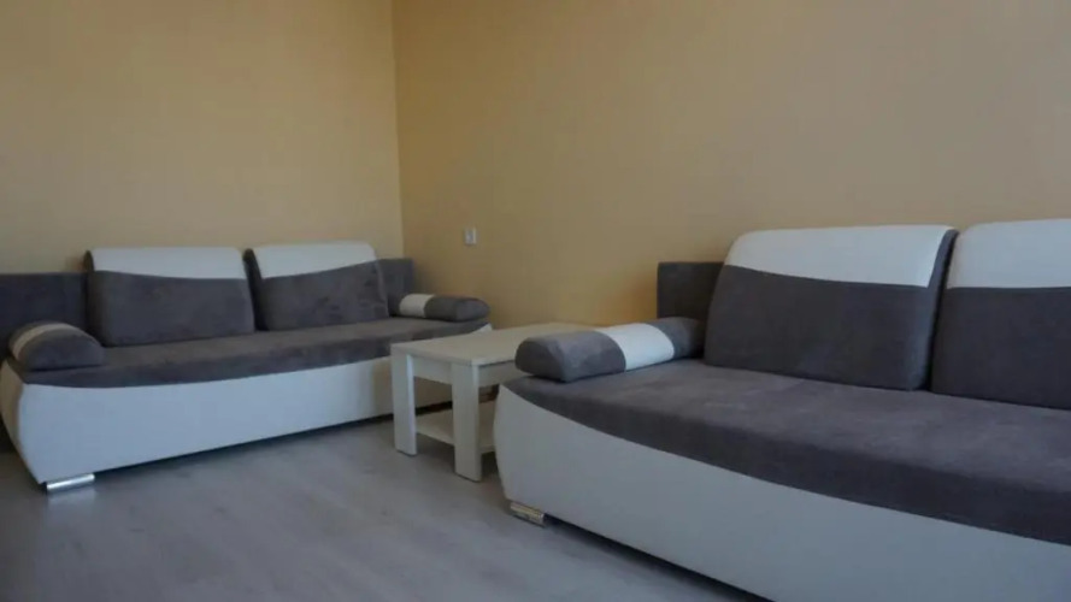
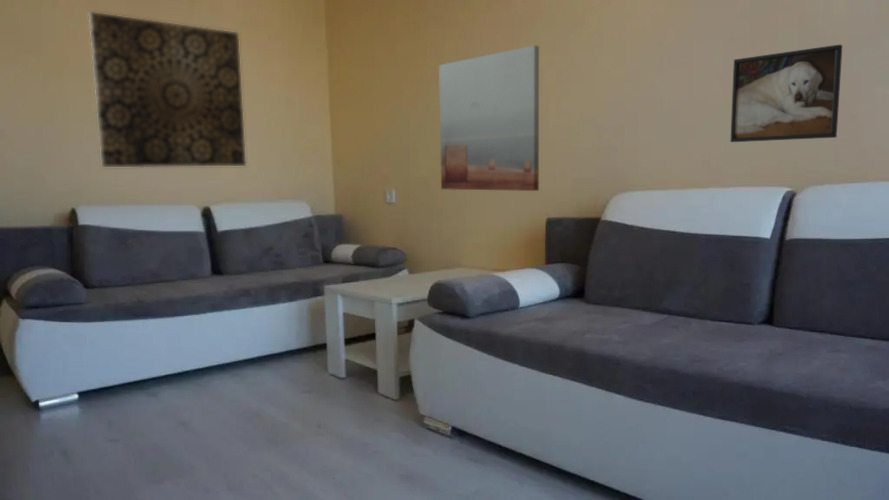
+ wall art [88,11,247,168]
+ wall art [438,44,540,192]
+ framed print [729,44,843,143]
